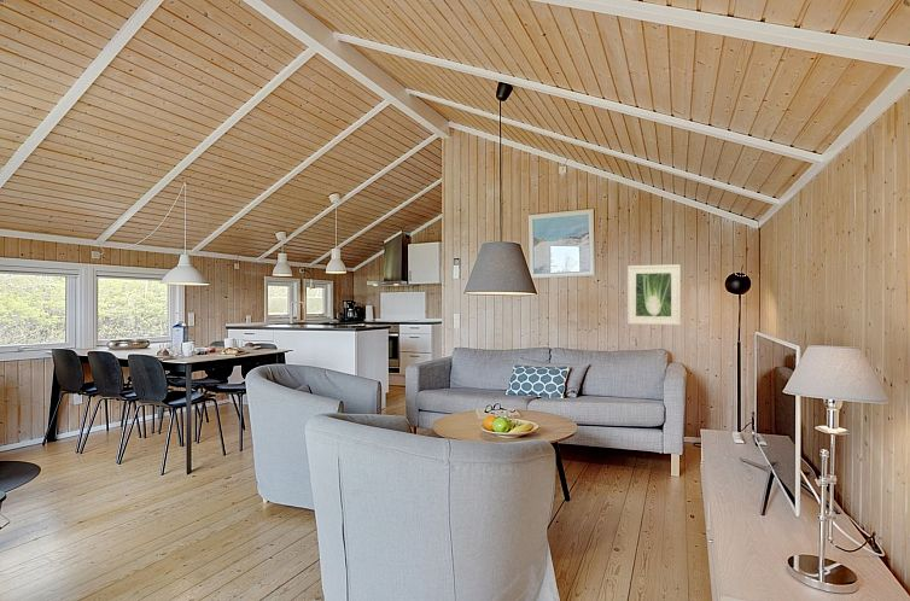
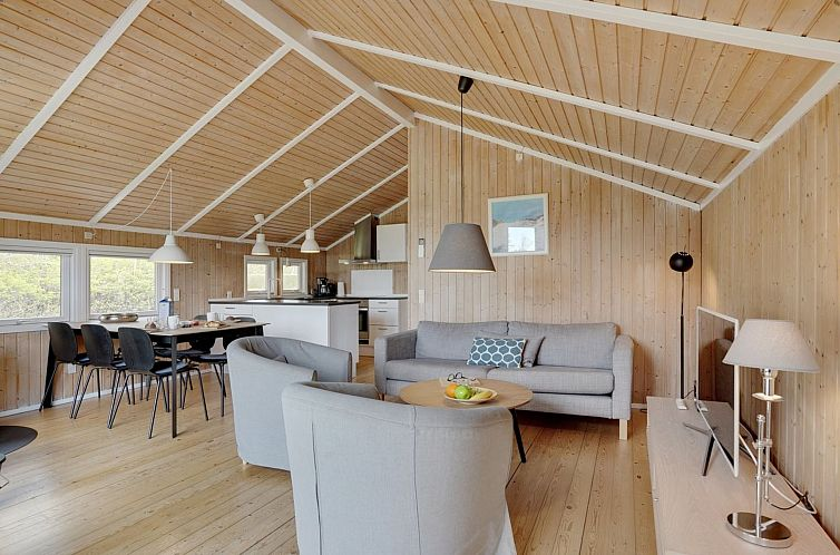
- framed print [626,263,682,326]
